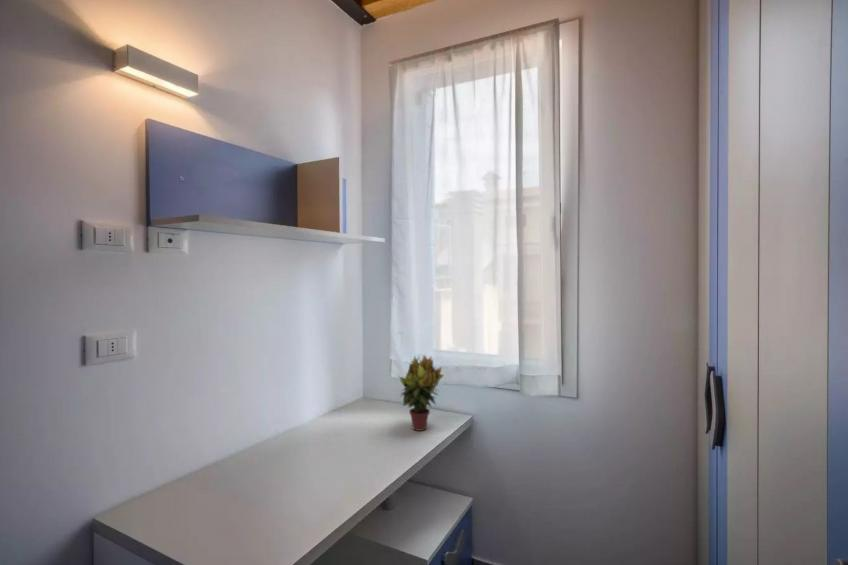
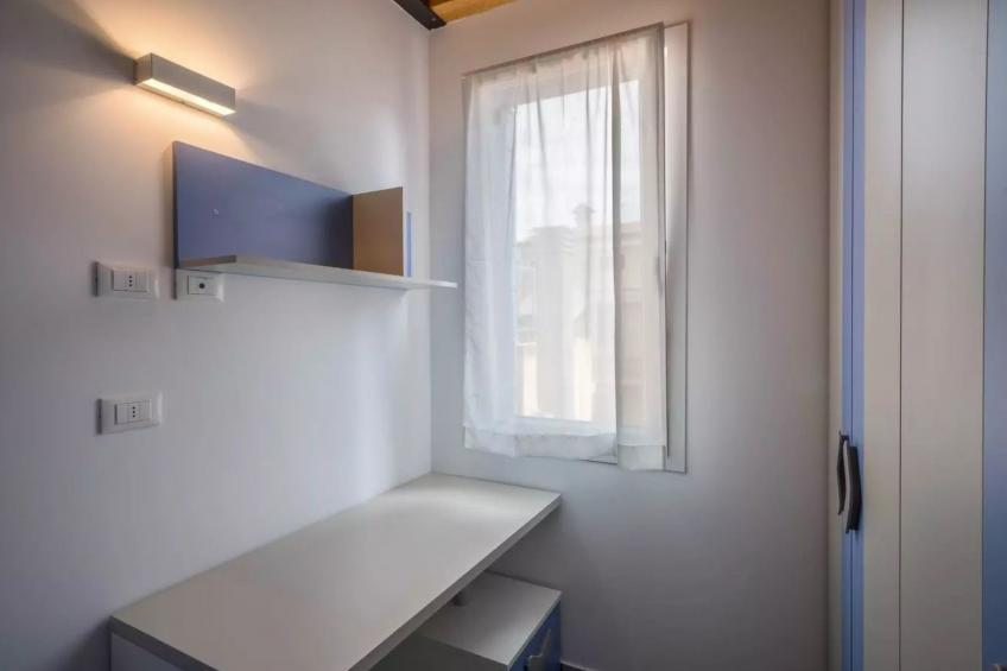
- potted plant [398,354,445,432]
